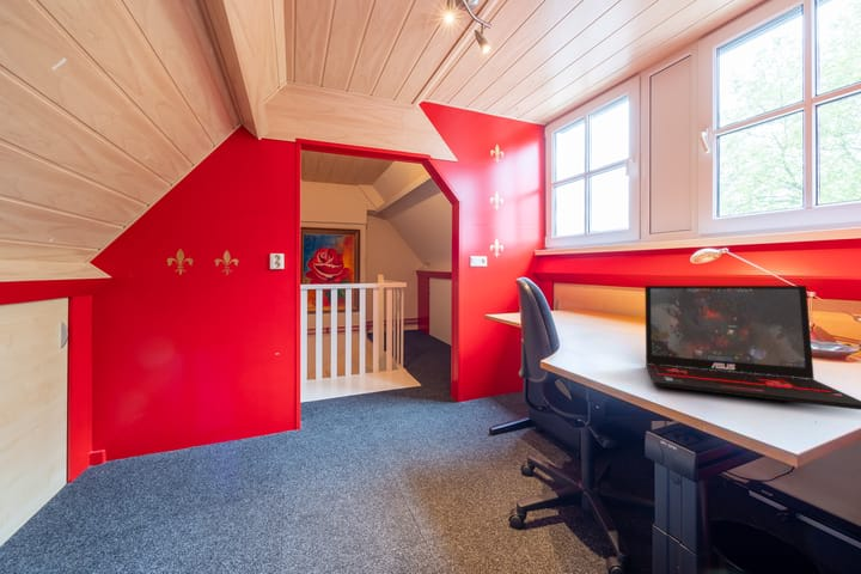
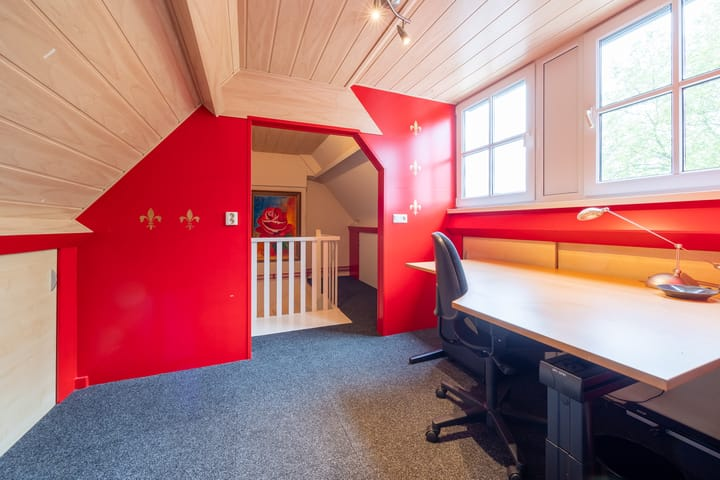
- laptop [643,285,861,411]
